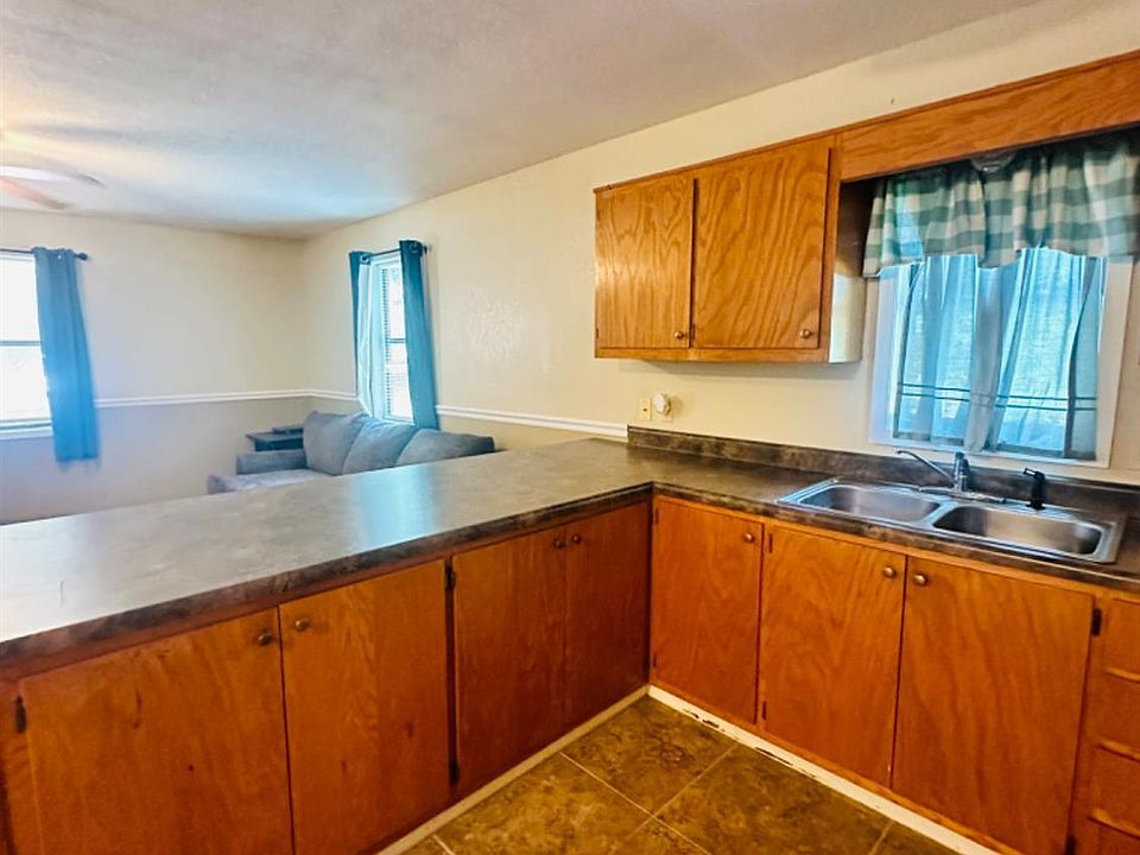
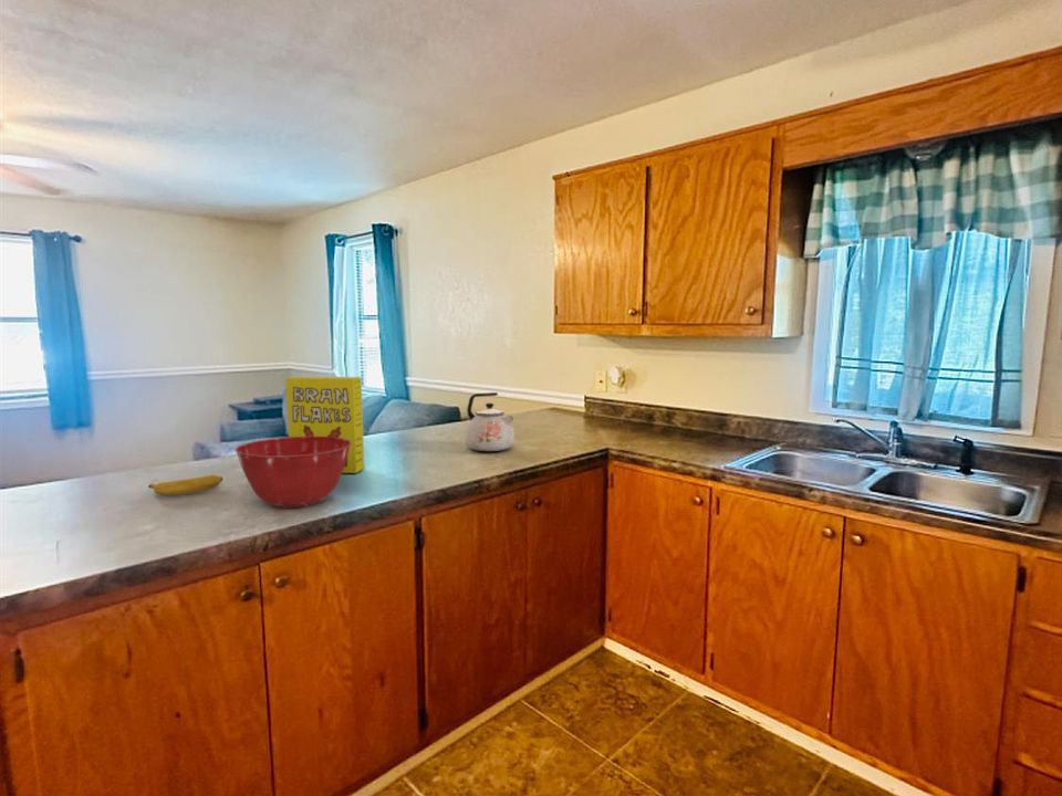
+ banana [147,474,223,496]
+ cereal box [284,376,365,474]
+ mixing bowl [235,436,351,509]
+ kettle [465,391,516,452]
